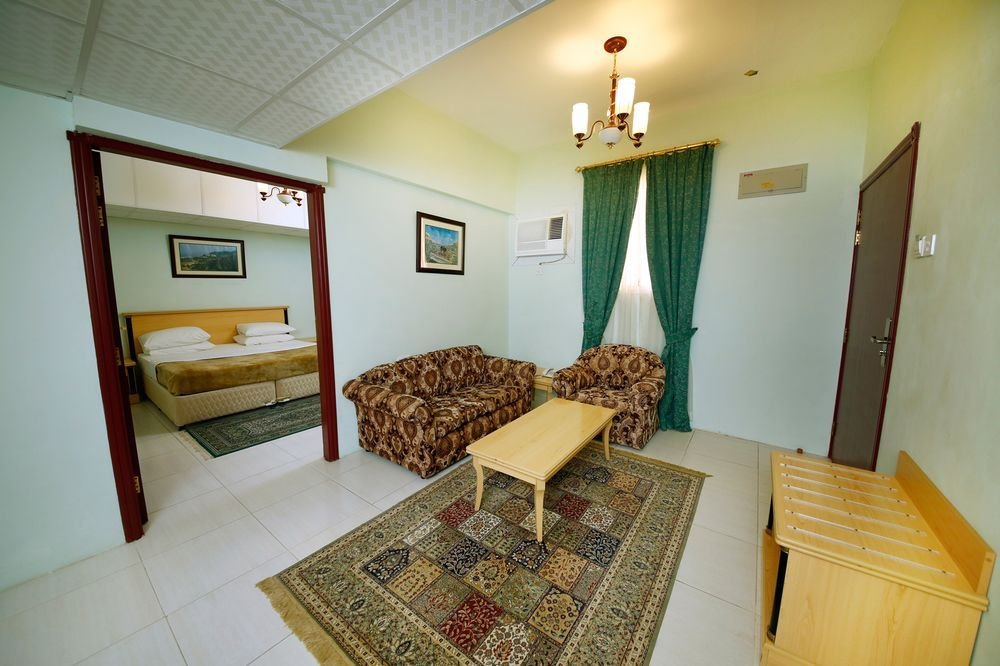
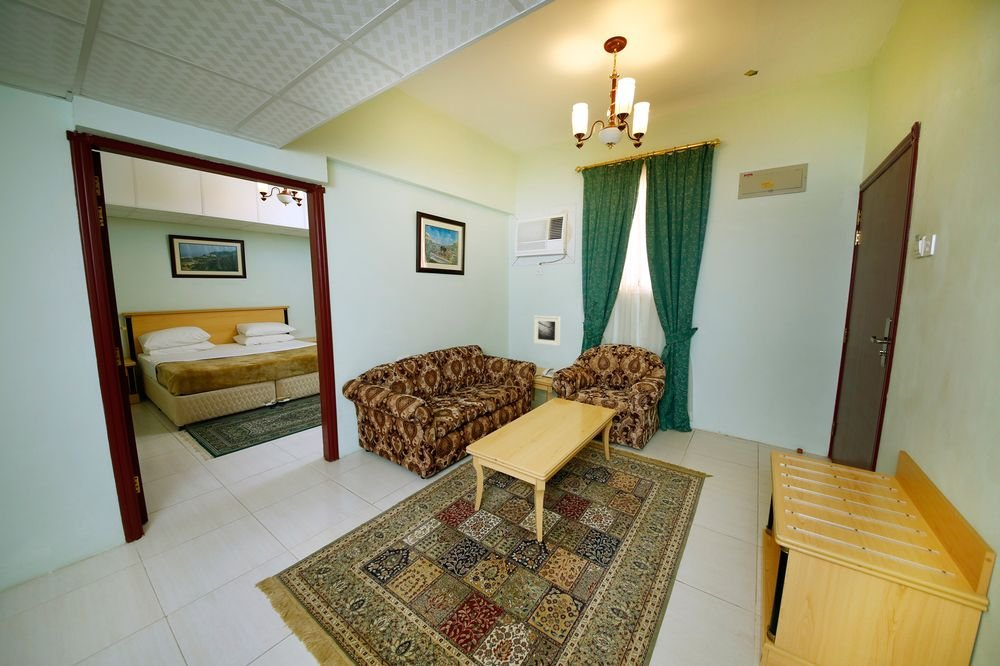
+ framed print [533,315,561,347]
